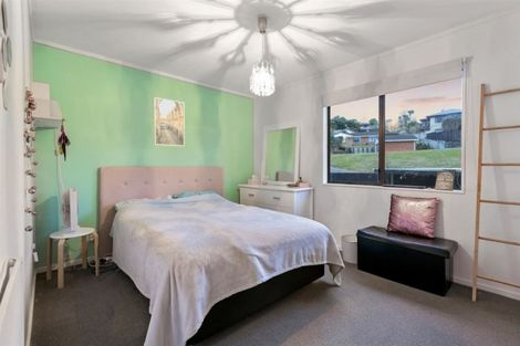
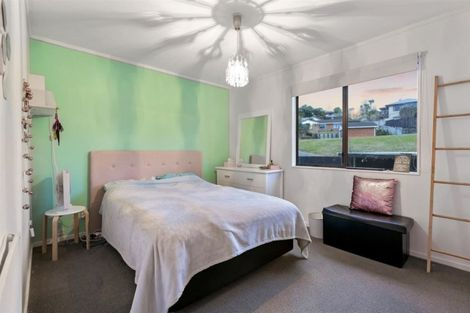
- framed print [153,96,186,147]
